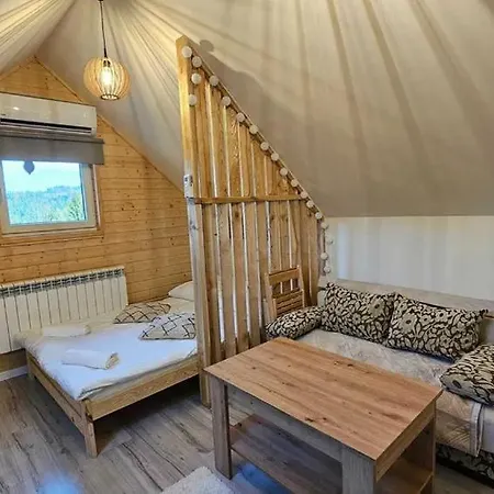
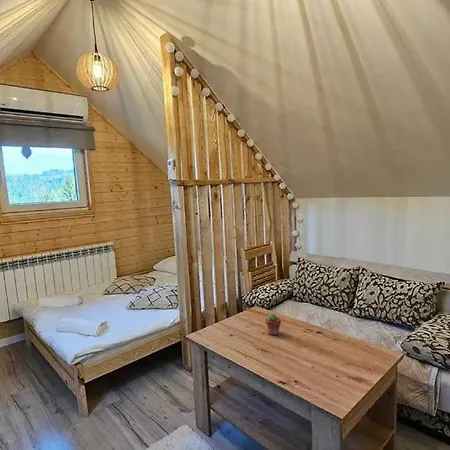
+ potted succulent [264,313,282,336]
